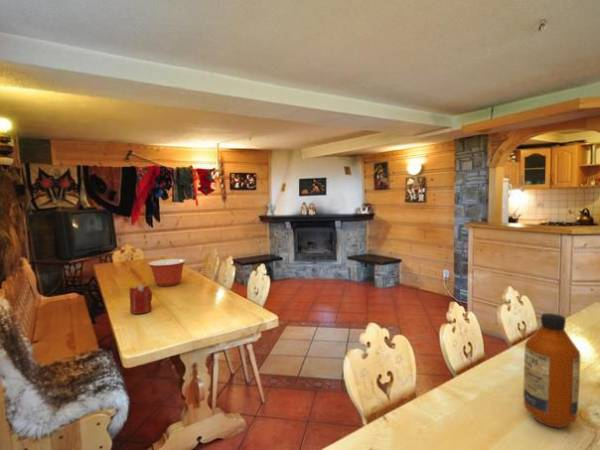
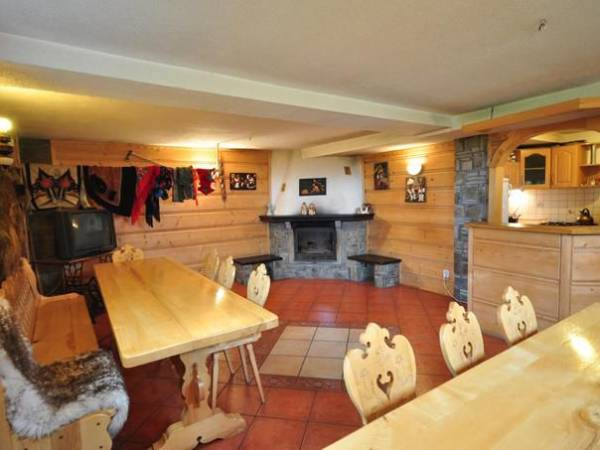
- mixing bowl [147,258,187,287]
- candle [129,283,153,315]
- bottle [522,312,581,429]
